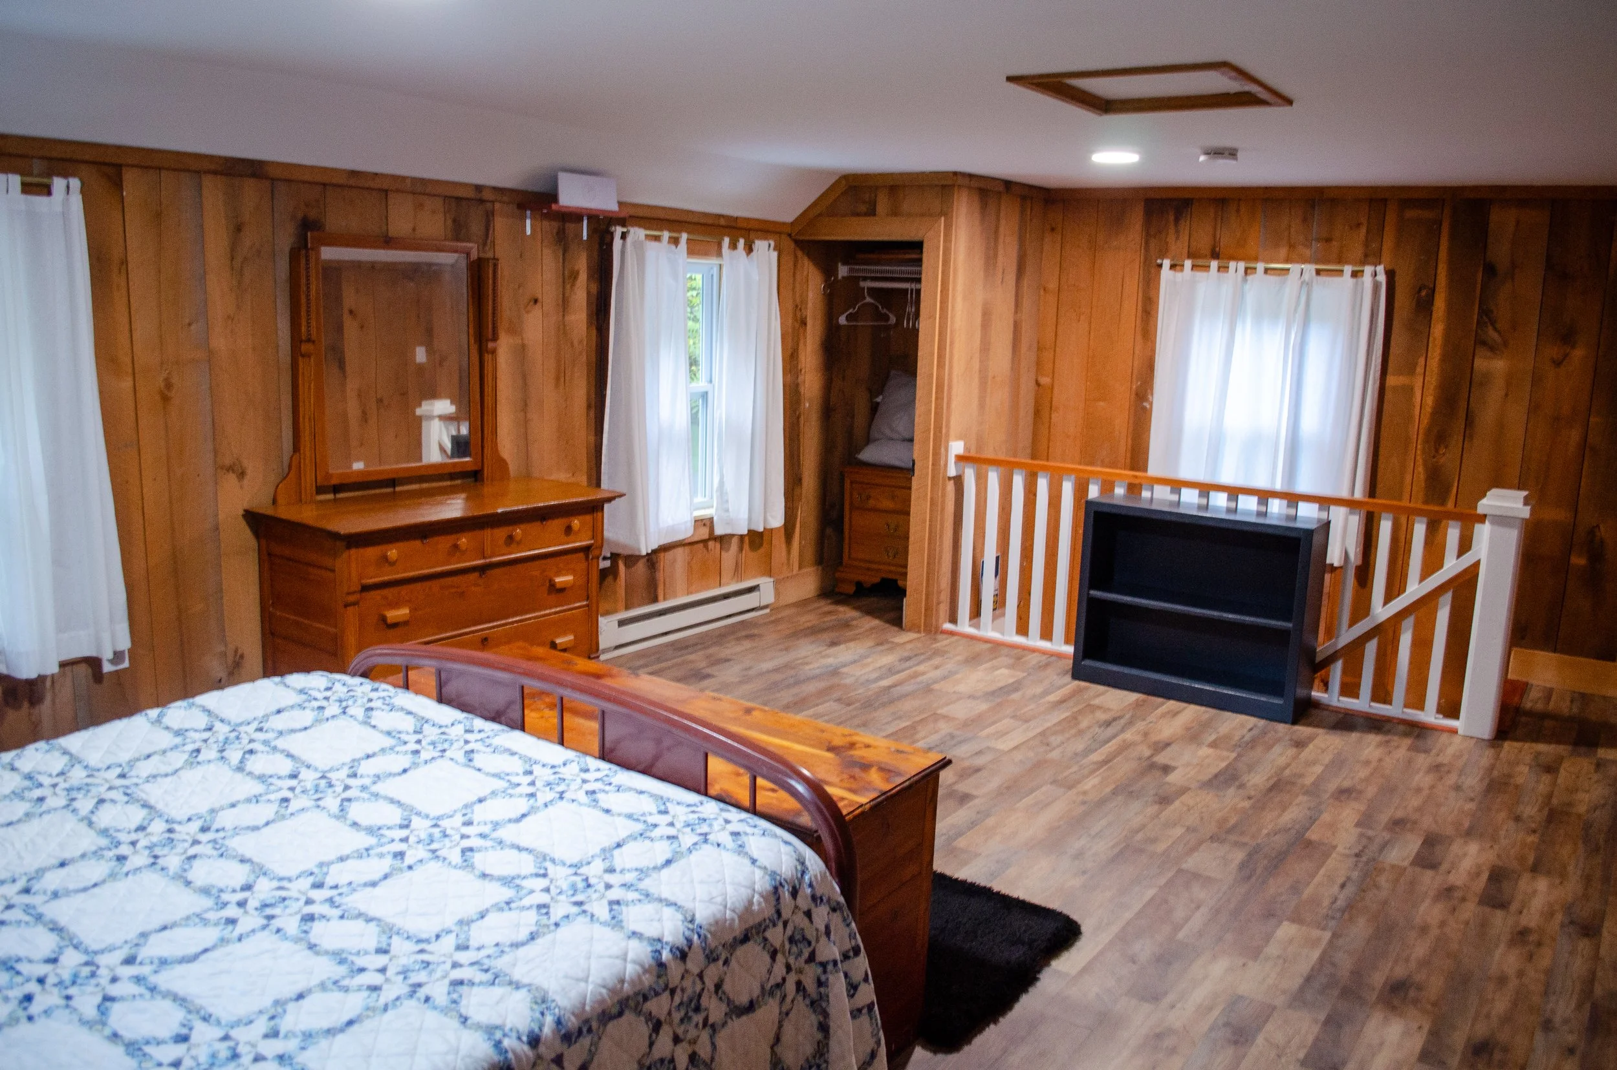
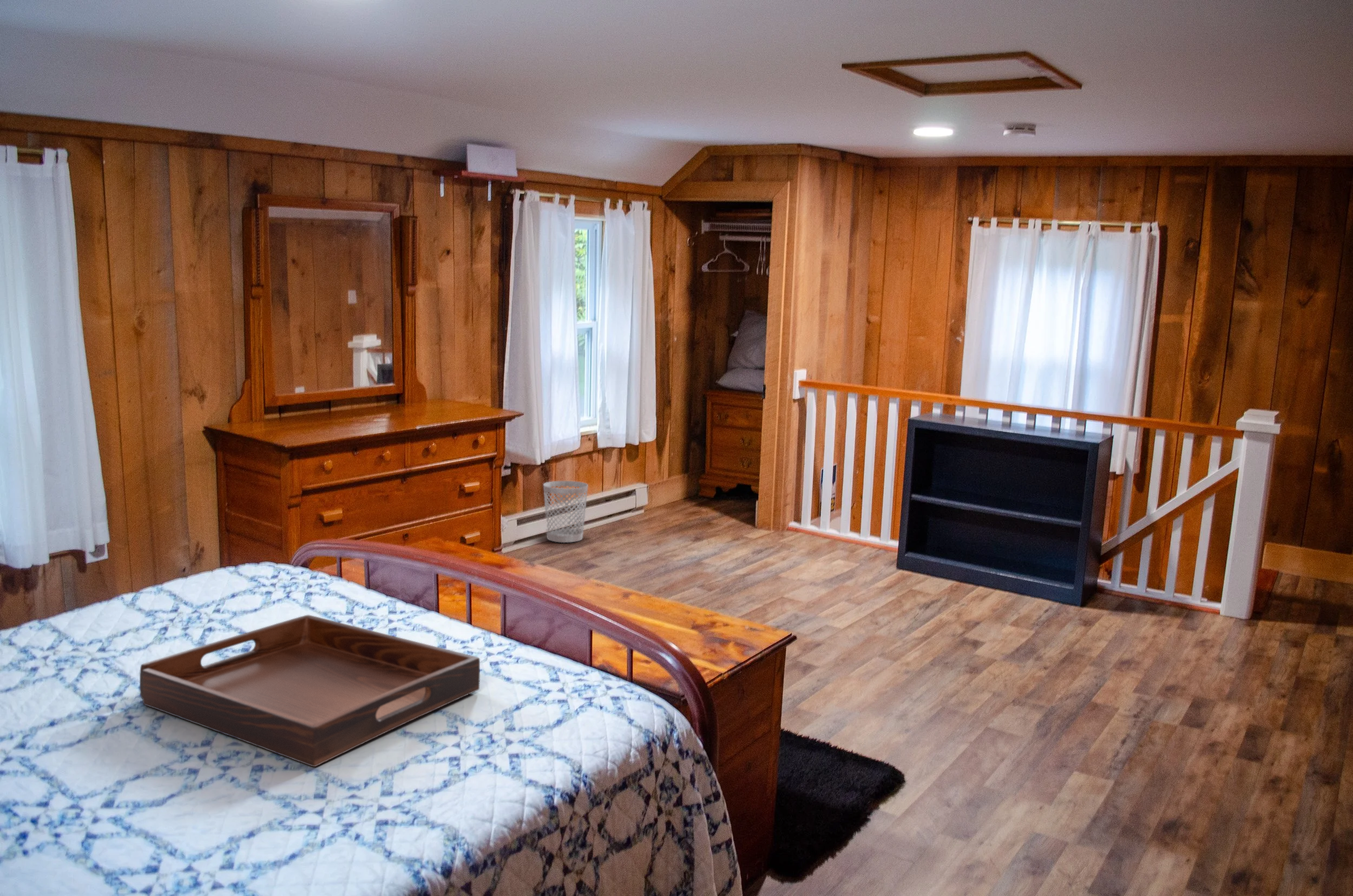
+ wastebasket [543,480,589,543]
+ serving tray [139,614,481,767]
